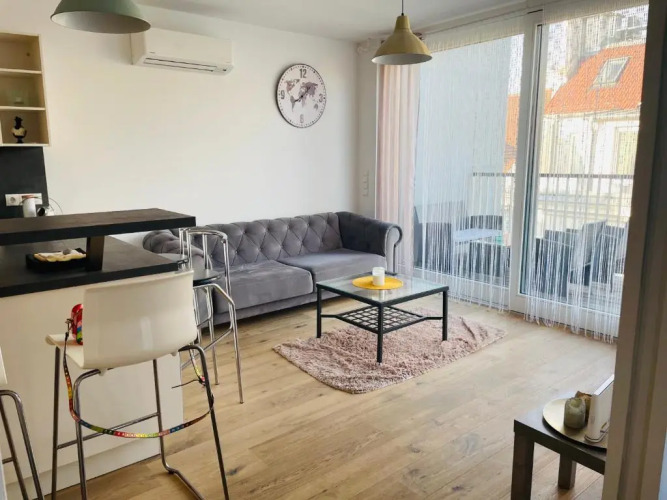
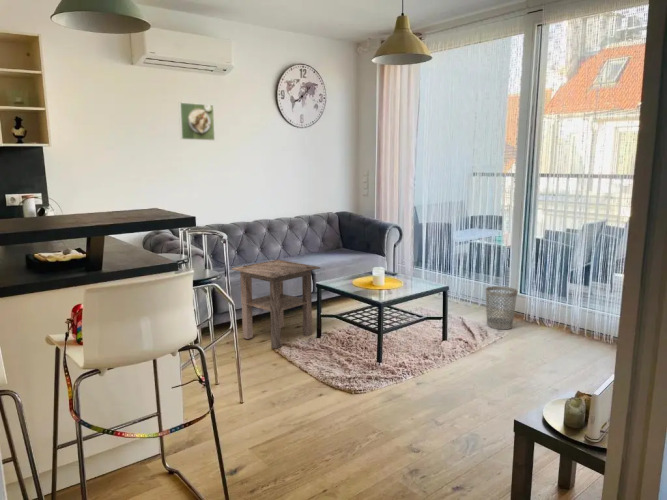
+ wastebasket [485,285,518,330]
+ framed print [178,101,216,141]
+ side table [230,259,321,350]
